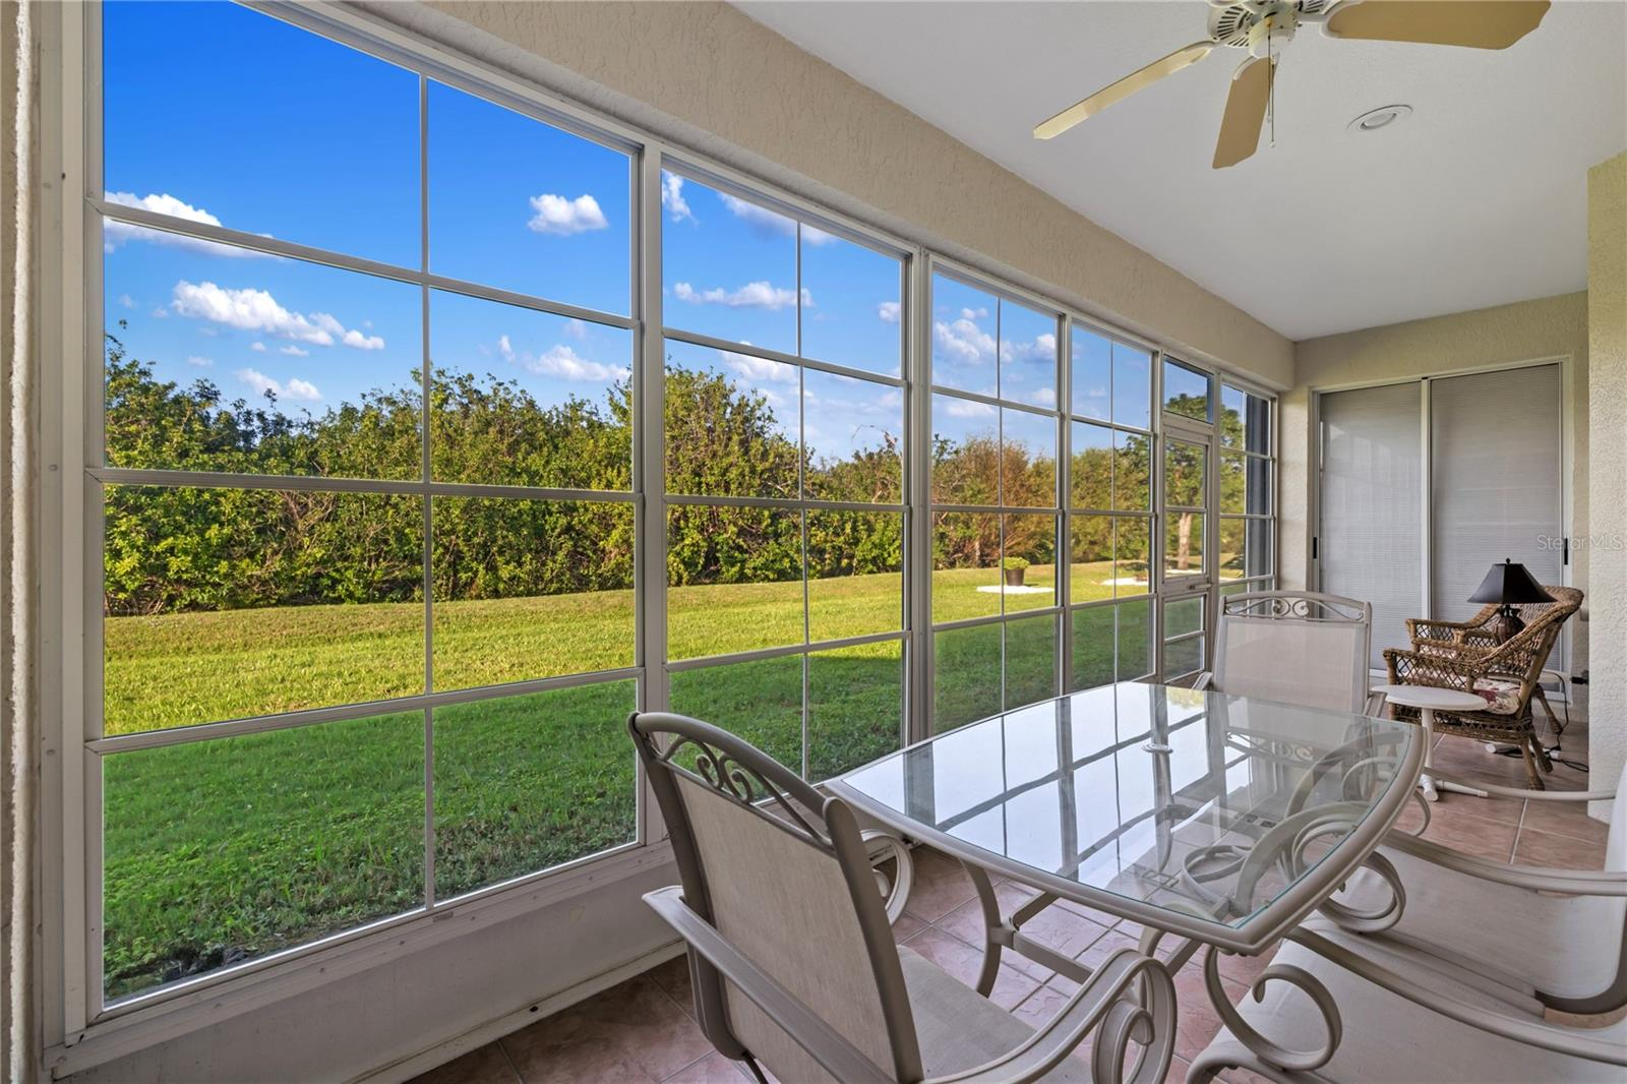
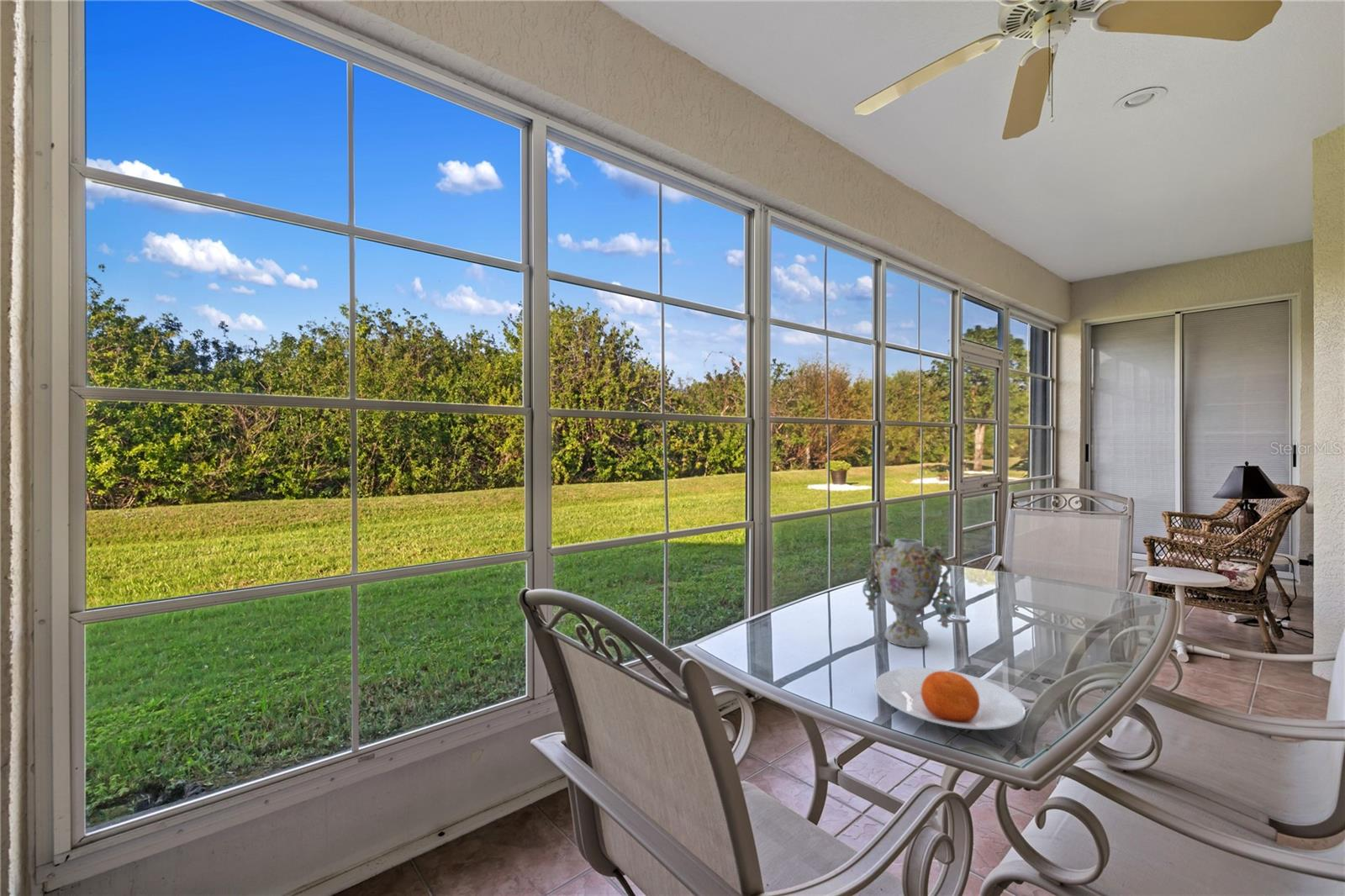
+ plate [874,667,1026,730]
+ vase [862,530,957,648]
